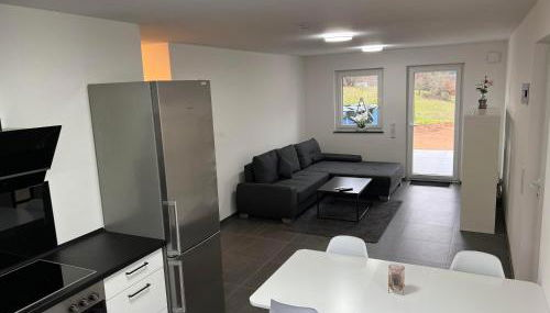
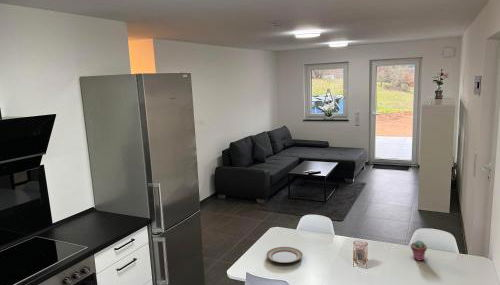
+ potted succulent [410,239,428,262]
+ plate [266,246,303,264]
